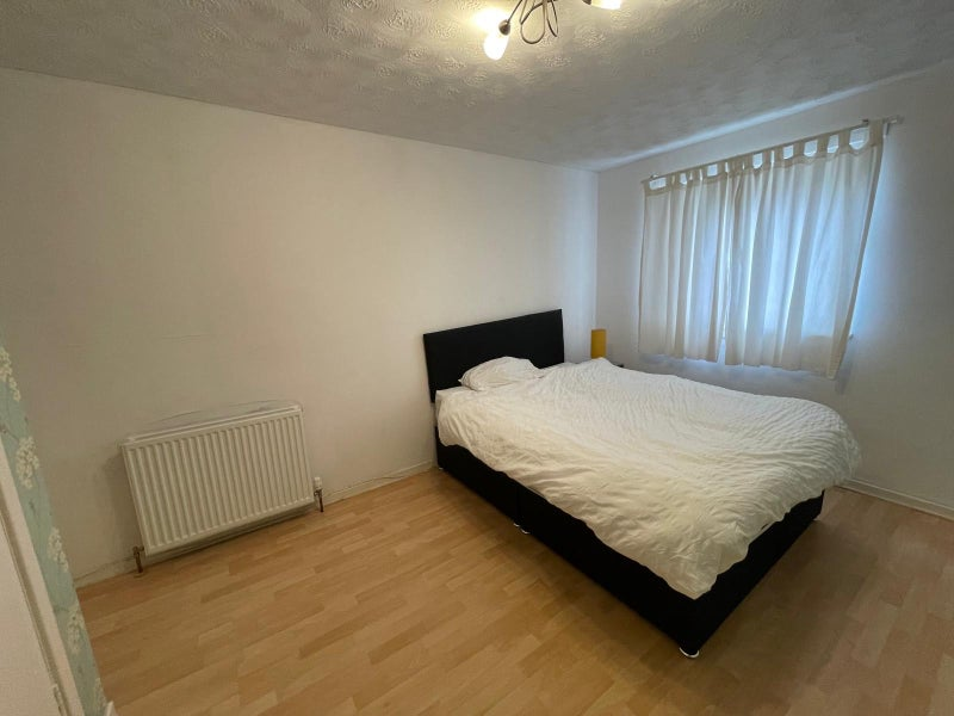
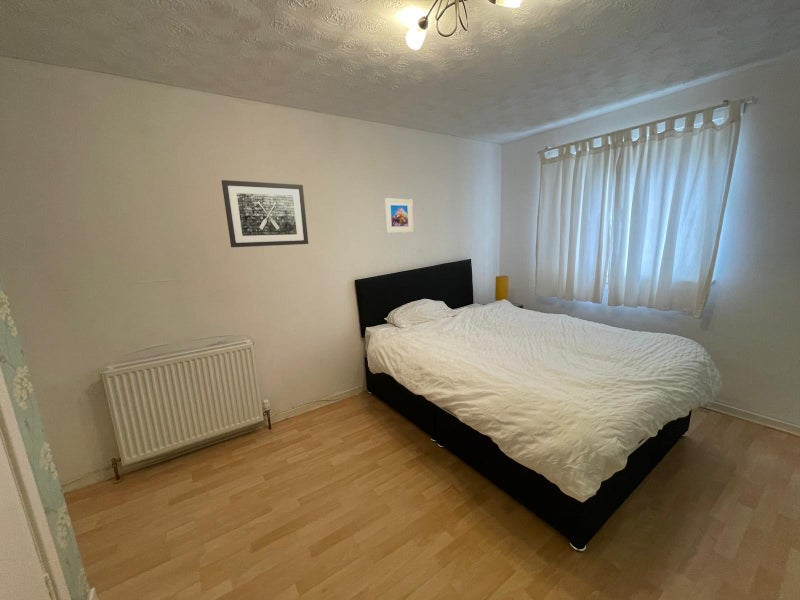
+ wall art [221,179,309,248]
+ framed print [383,197,414,234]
